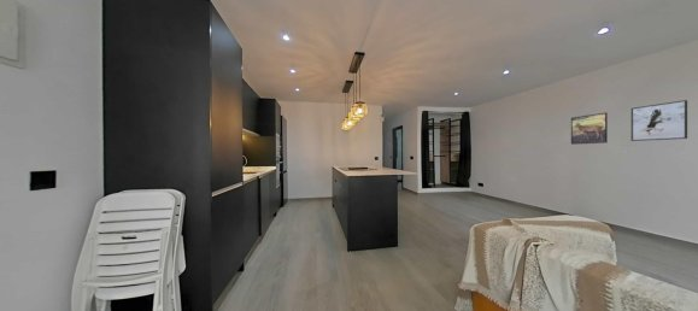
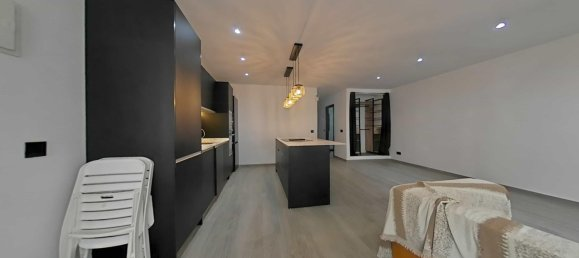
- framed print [630,99,688,142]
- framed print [570,111,609,146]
